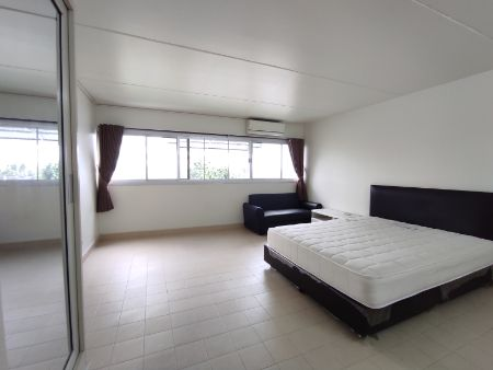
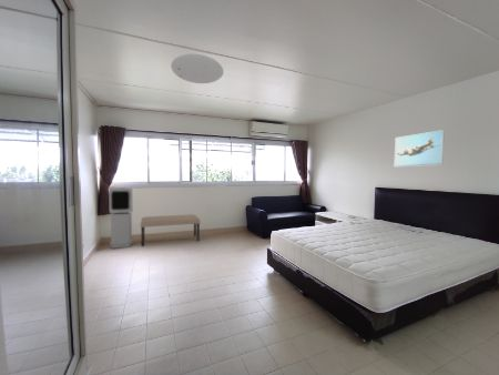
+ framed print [394,129,446,168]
+ bench [140,213,201,247]
+ air purifier [108,186,134,250]
+ ceiling light [170,53,224,84]
